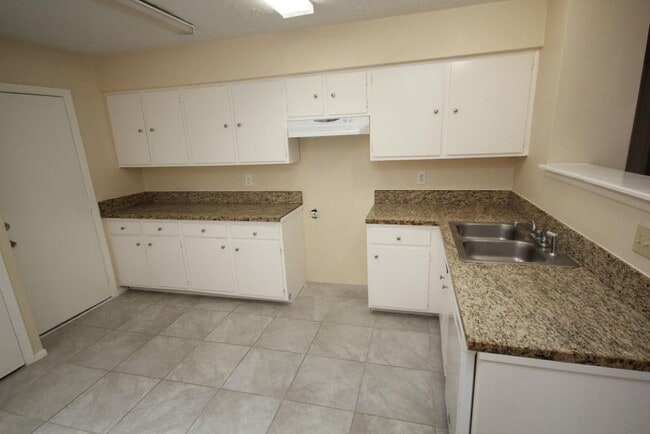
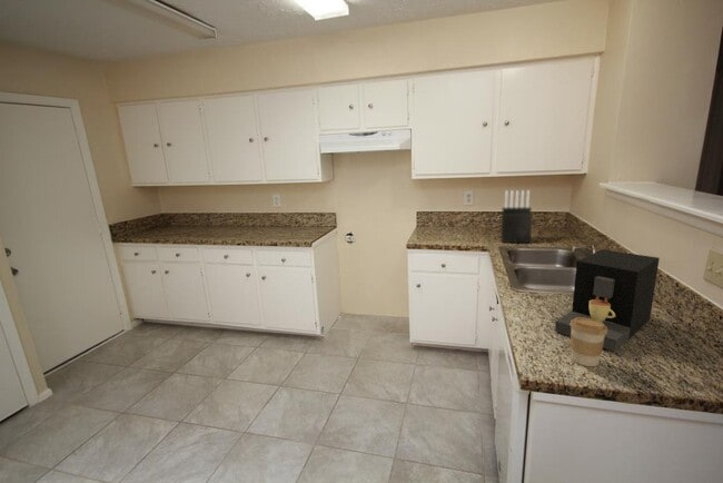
+ knife block [499,189,534,245]
+ coffee maker [554,248,661,353]
+ coffee cup [570,317,607,367]
